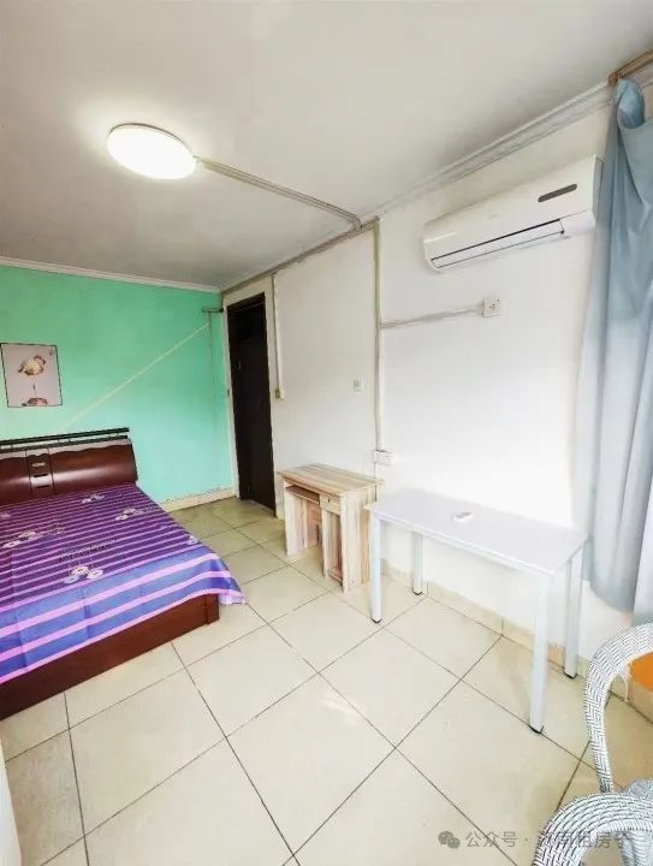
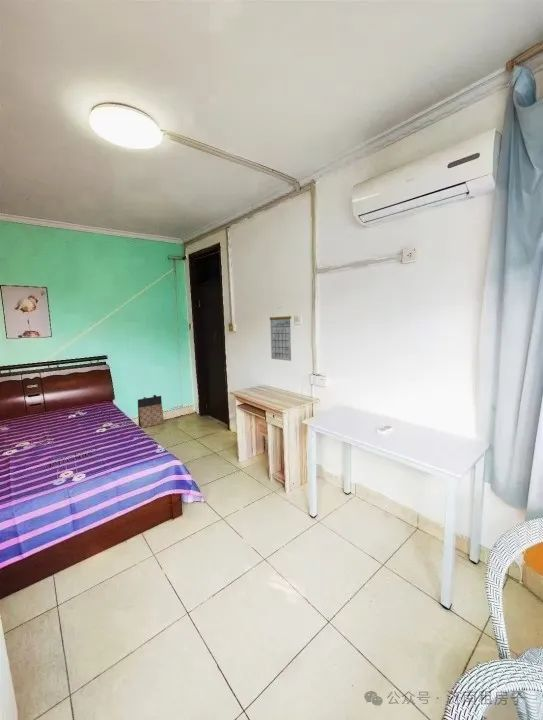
+ calendar [269,306,292,362]
+ bag [137,394,165,429]
